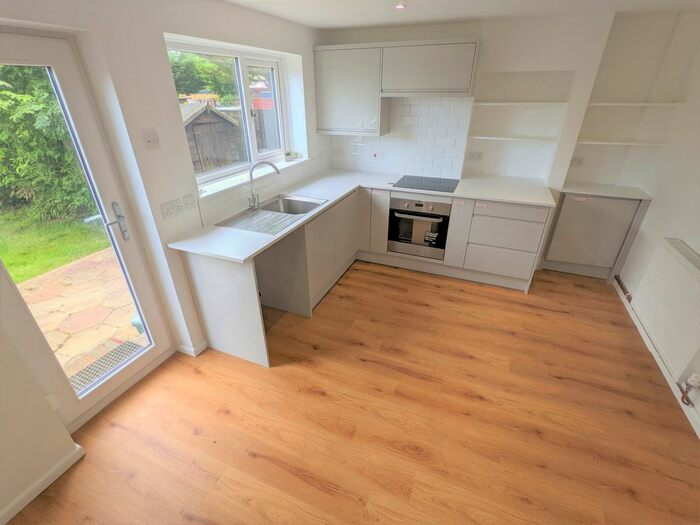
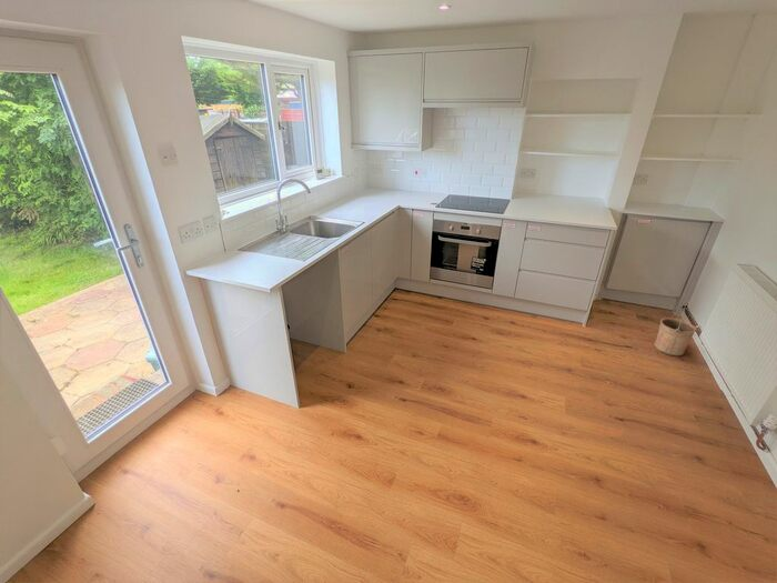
+ bucket [653,306,698,356]
